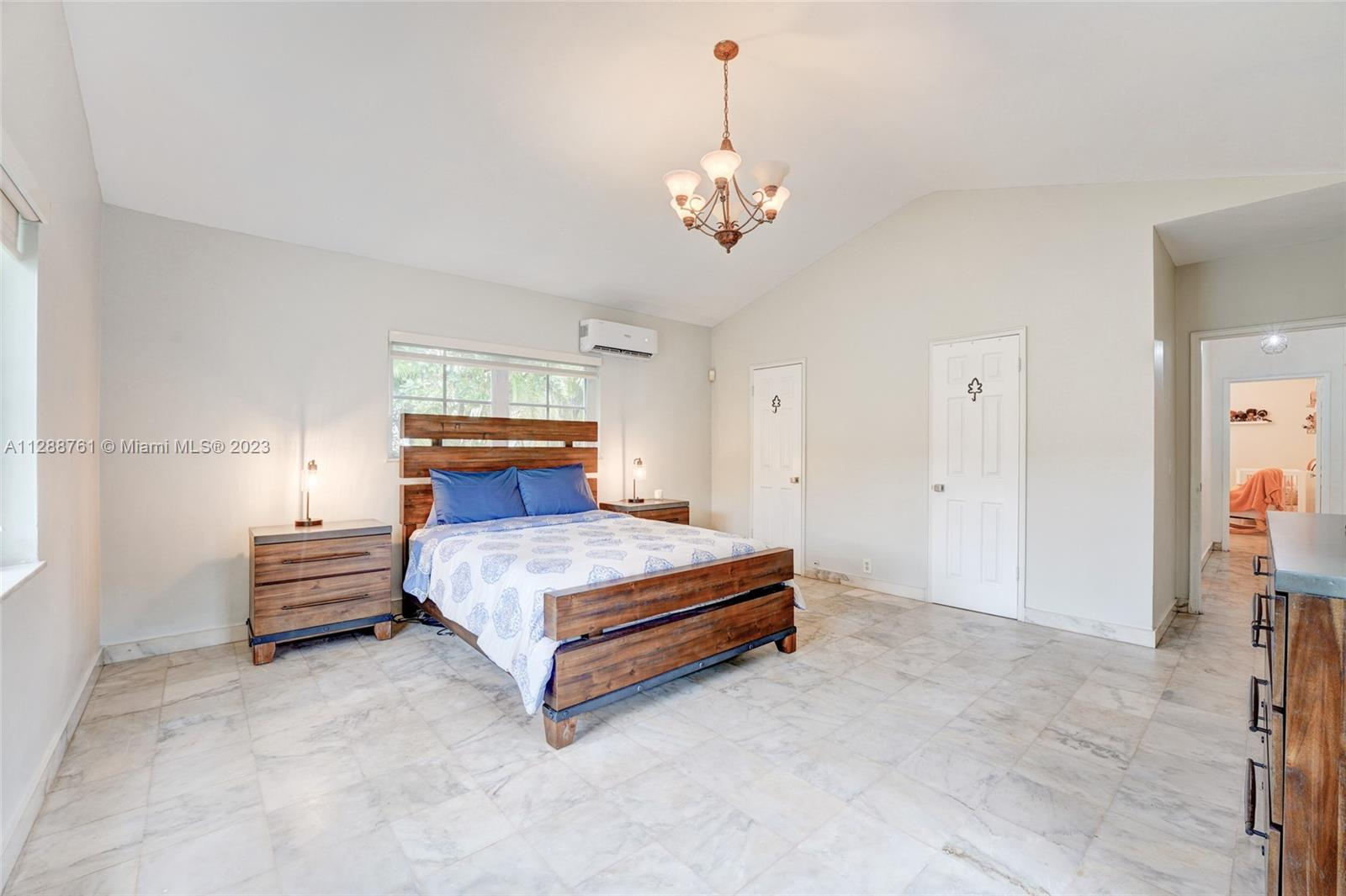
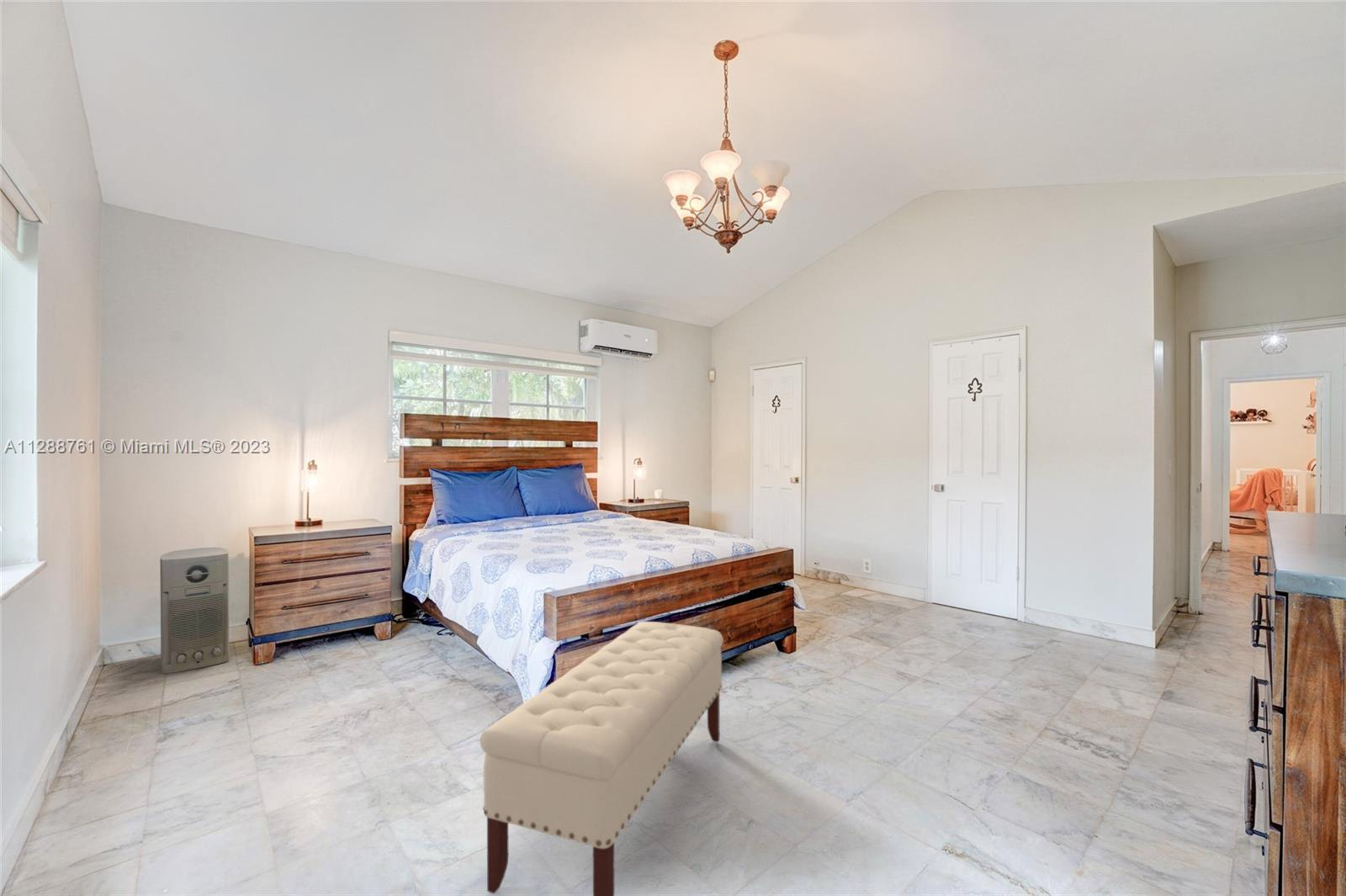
+ bench [480,621,724,896]
+ air purifier [159,547,231,675]
